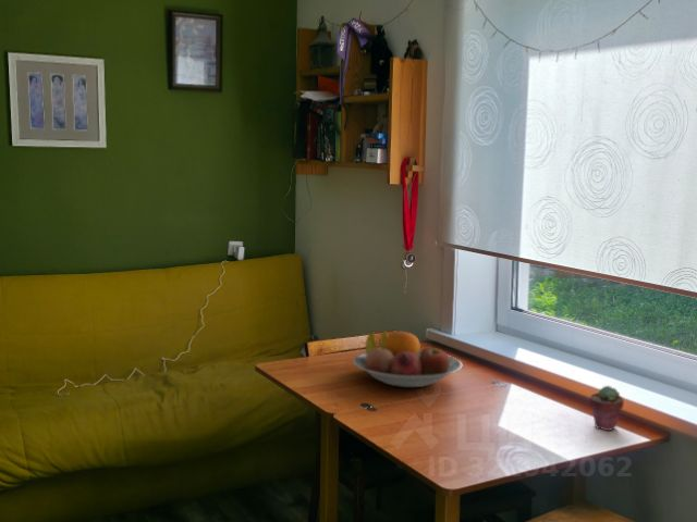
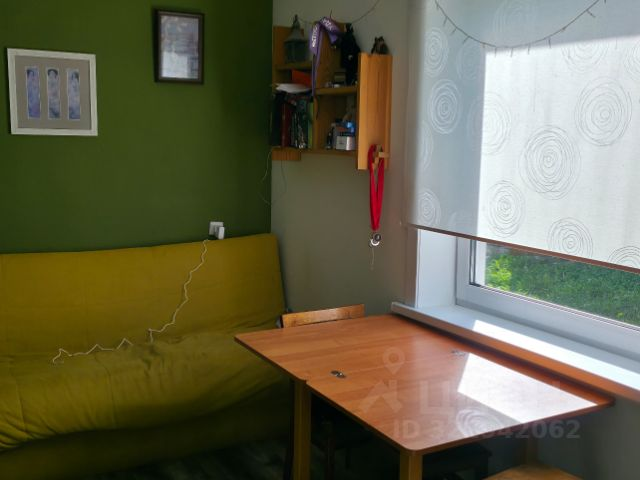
- potted succulent [588,384,625,432]
- fruit bowl [352,330,463,388]
